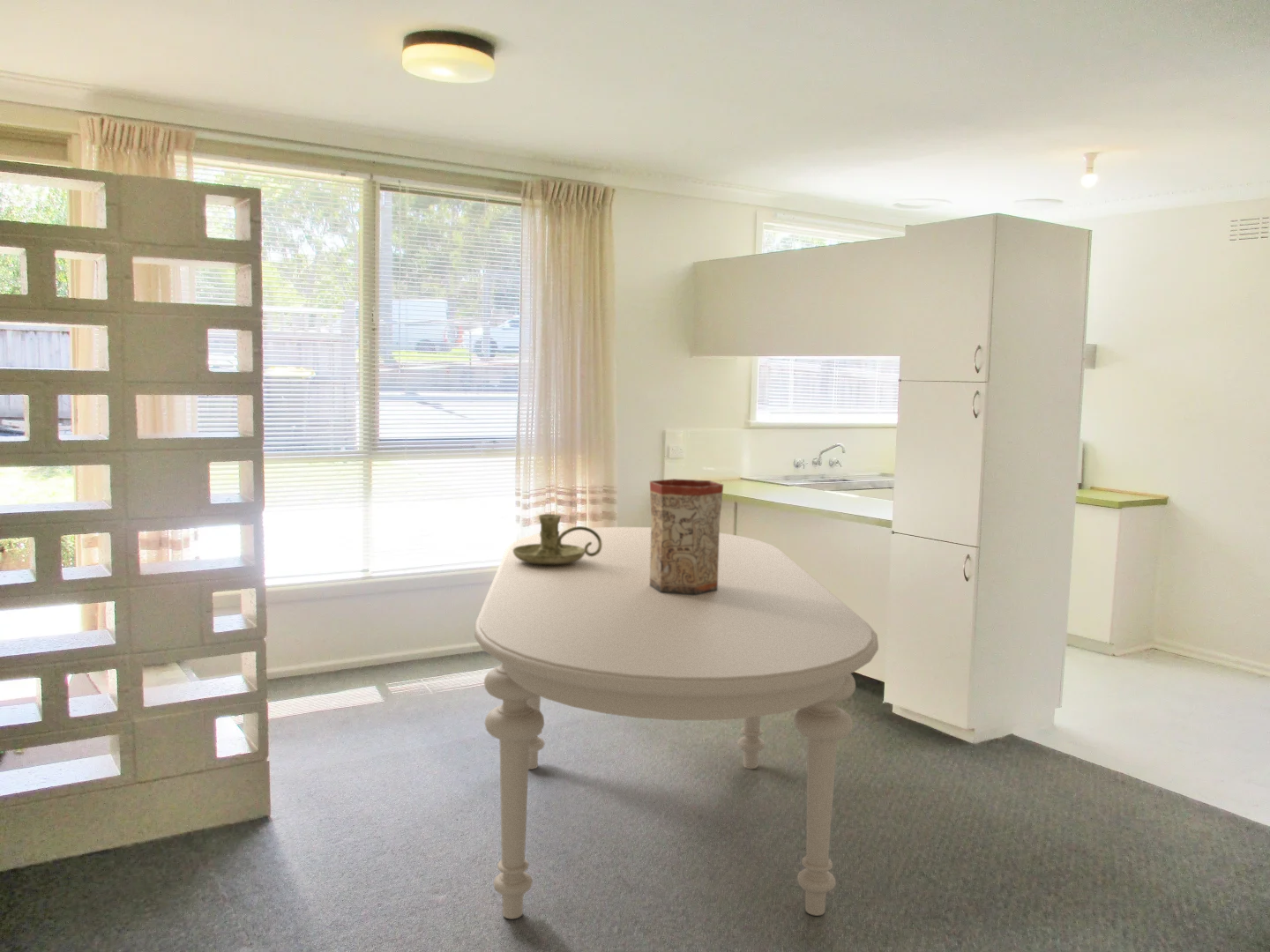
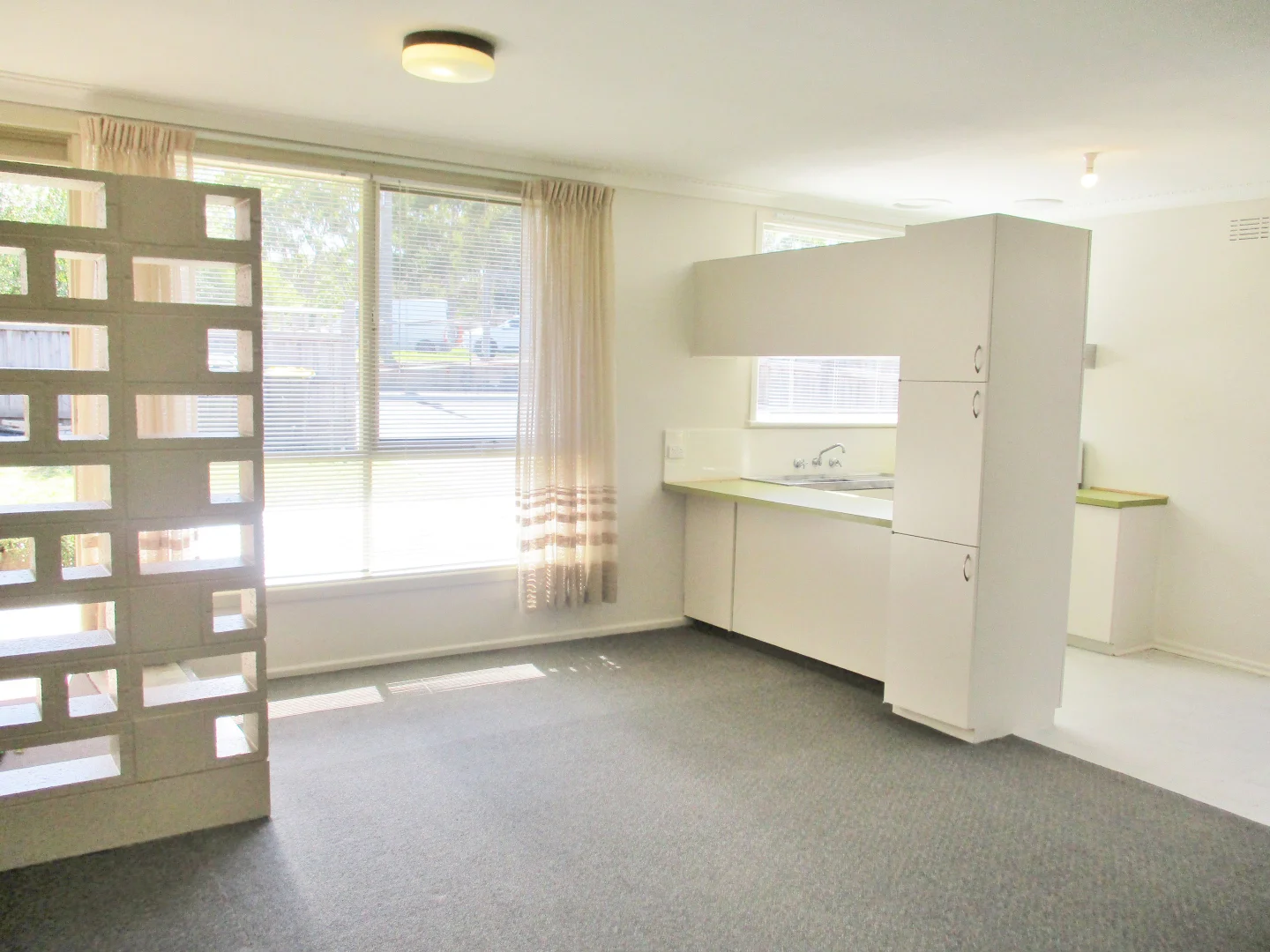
- candle holder [513,513,601,565]
- dining table [474,526,879,920]
- vase [649,478,724,596]
